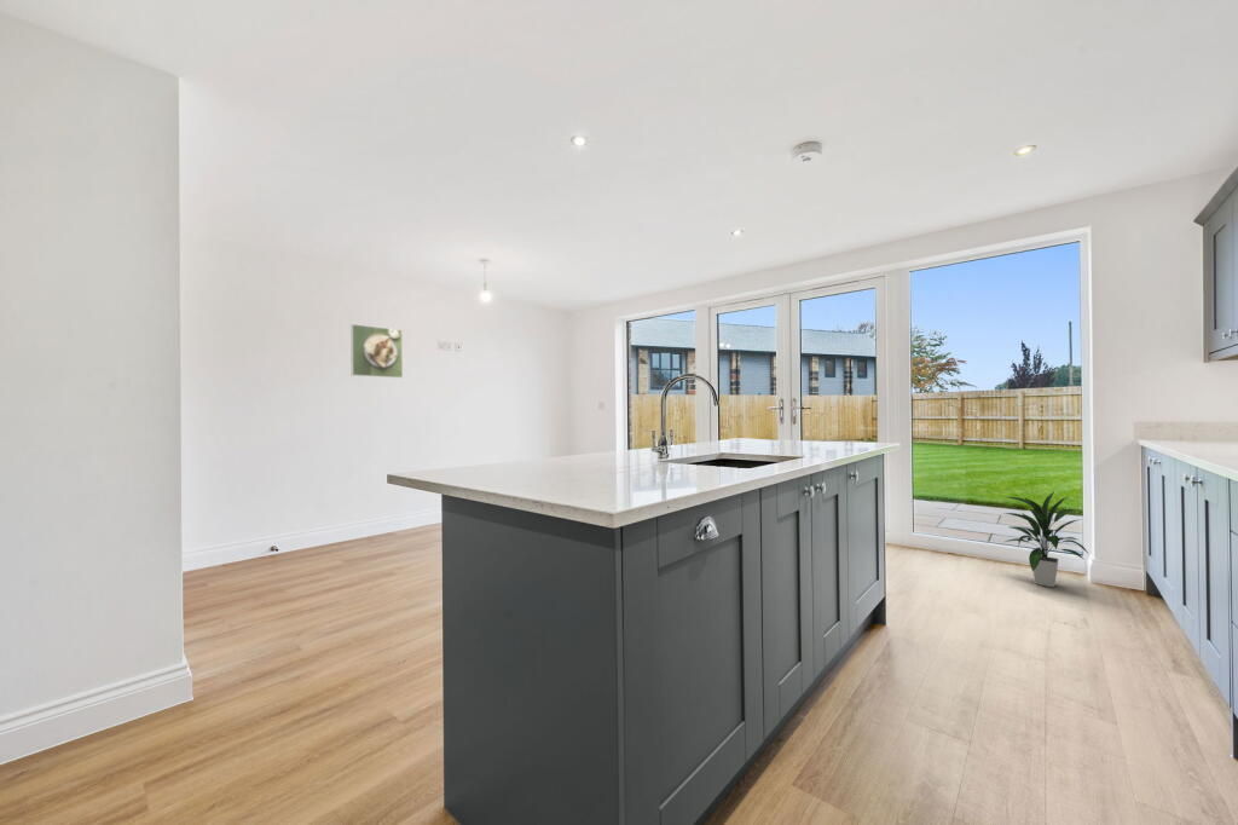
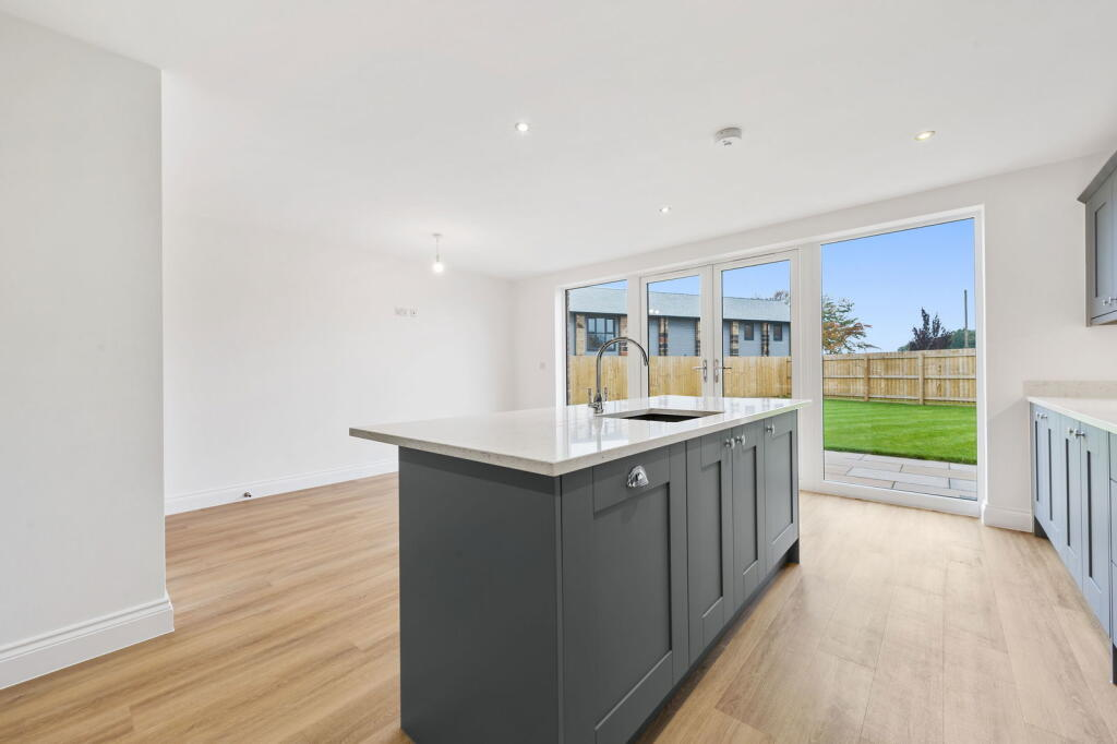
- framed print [349,323,404,379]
- indoor plant [1001,490,1091,588]
